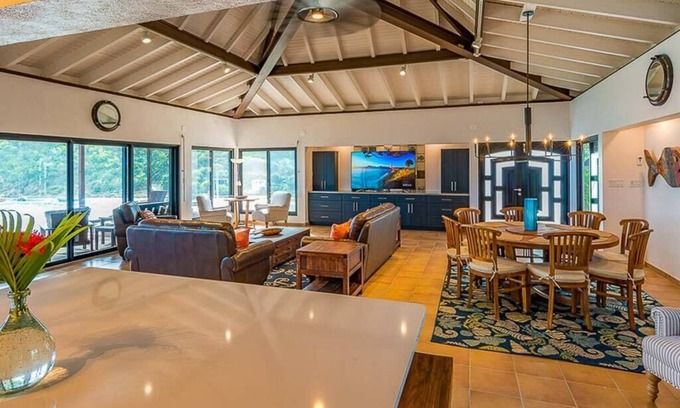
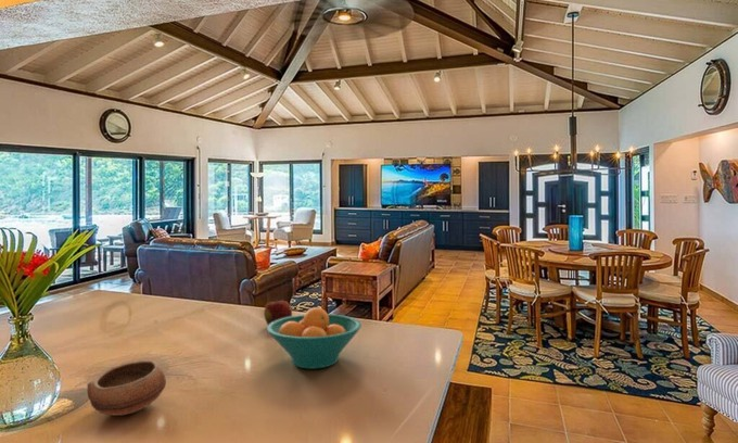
+ fruit bowl [266,306,362,370]
+ bowl [86,359,167,417]
+ apple [263,300,293,327]
